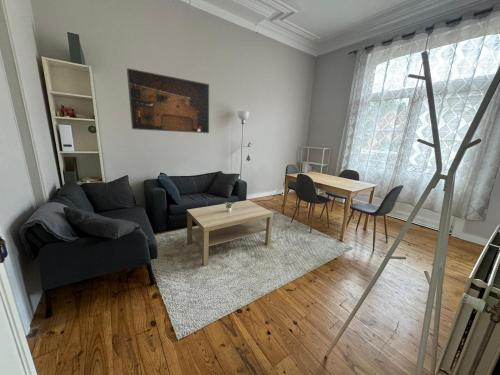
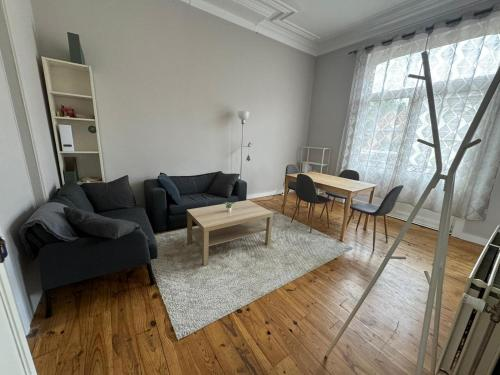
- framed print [126,67,210,134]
